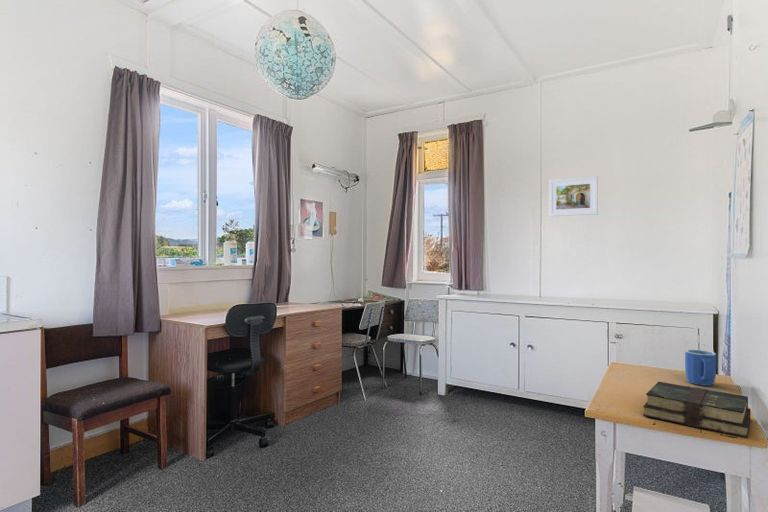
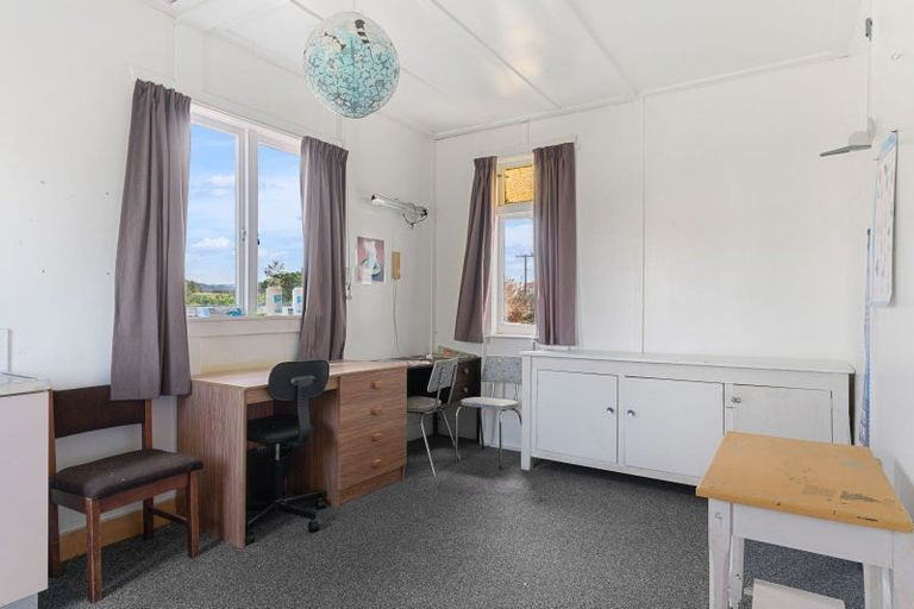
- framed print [548,175,599,217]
- book [642,381,752,439]
- mug [684,348,717,387]
